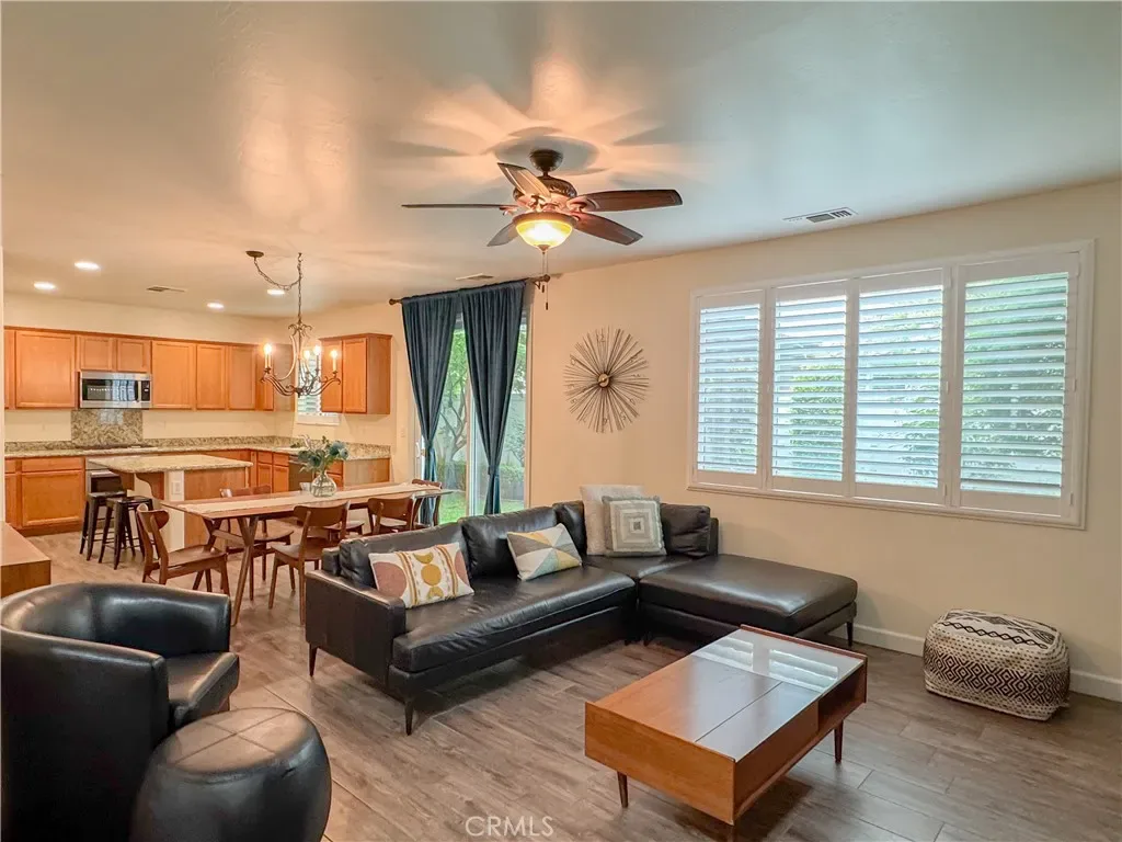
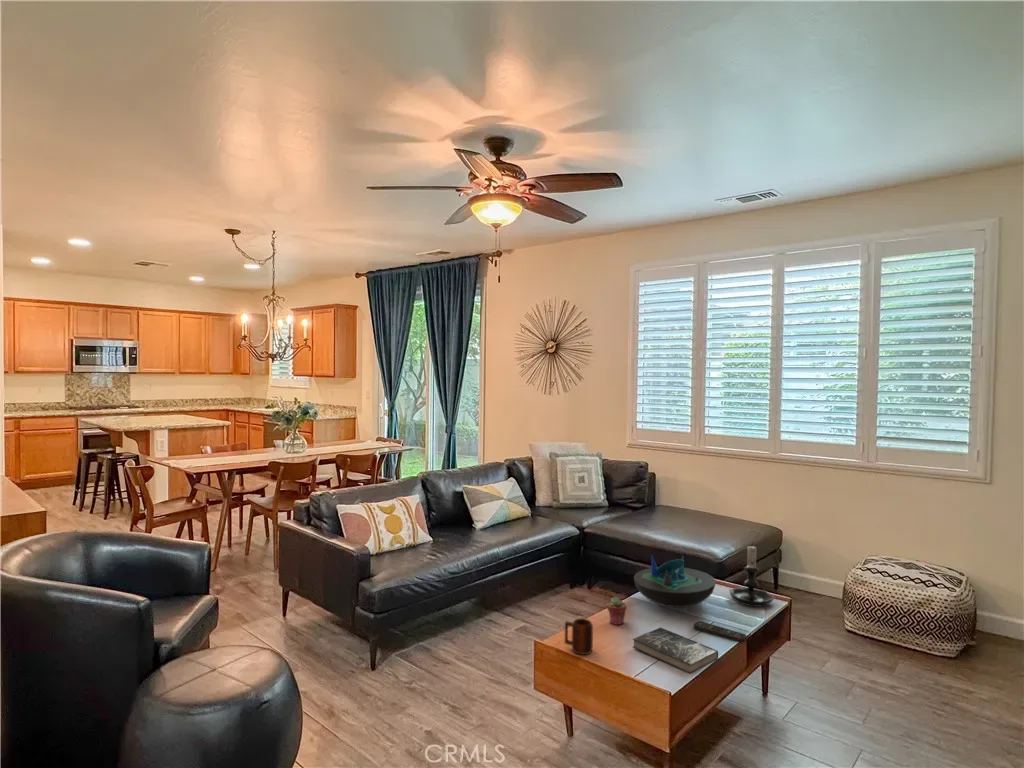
+ remote control [693,620,747,643]
+ book [632,626,719,675]
+ decorative bowl [633,555,717,608]
+ mug [564,618,594,655]
+ potted succulent [606,596,628,626]
+ candle holder [729,542,776,608]
